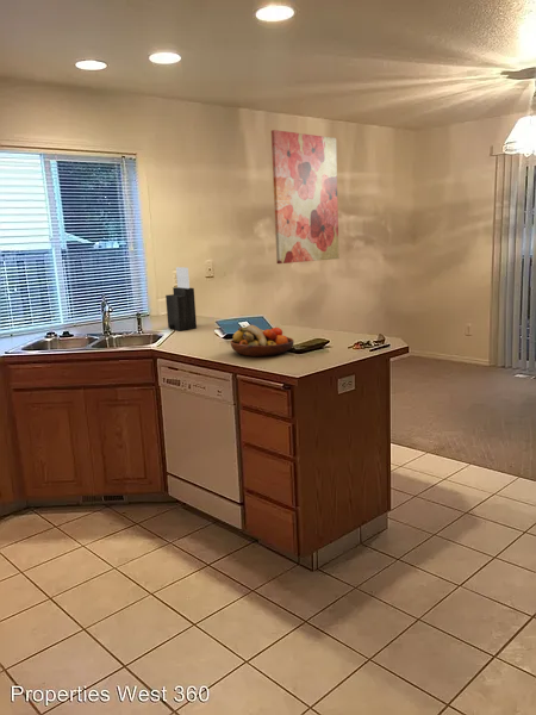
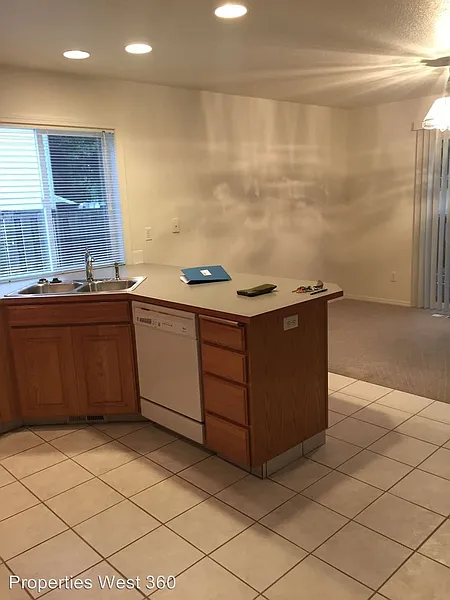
- knife block [164,266,198,331]
- wall art [270,129,341,265]
- fruit bowl [230,324,294,358]
